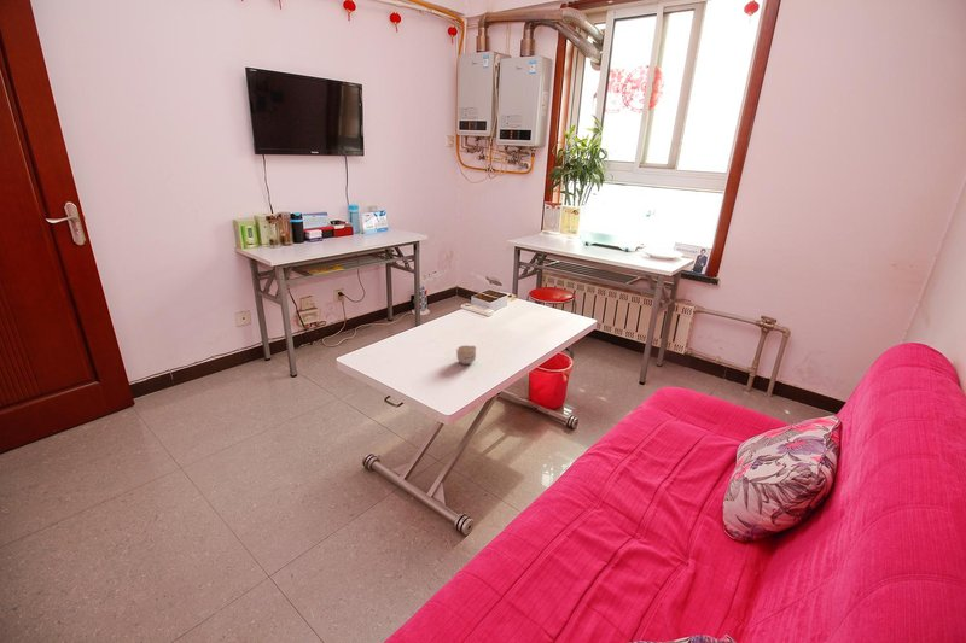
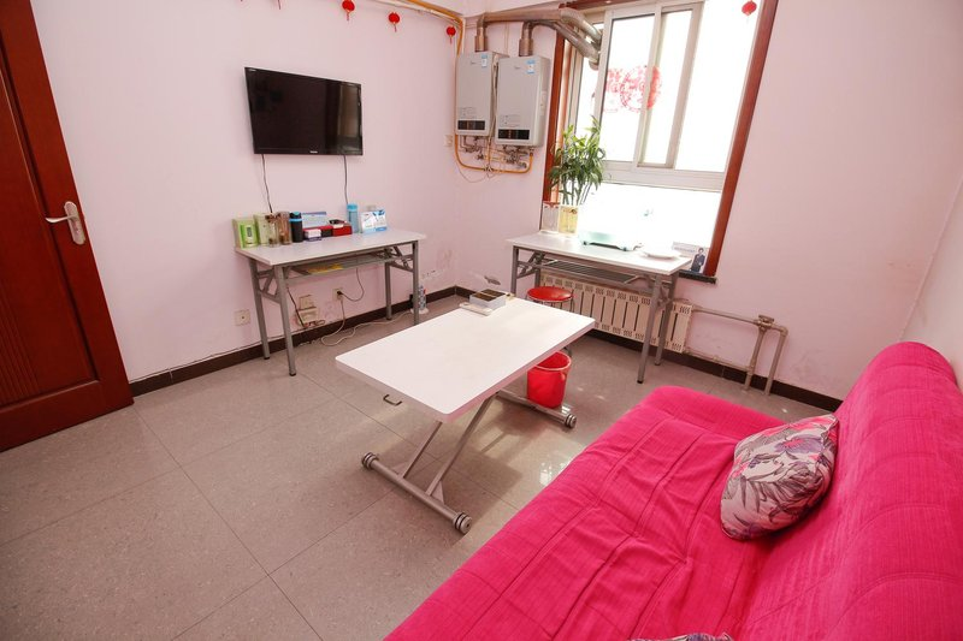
- cup [455,344,477,366]
